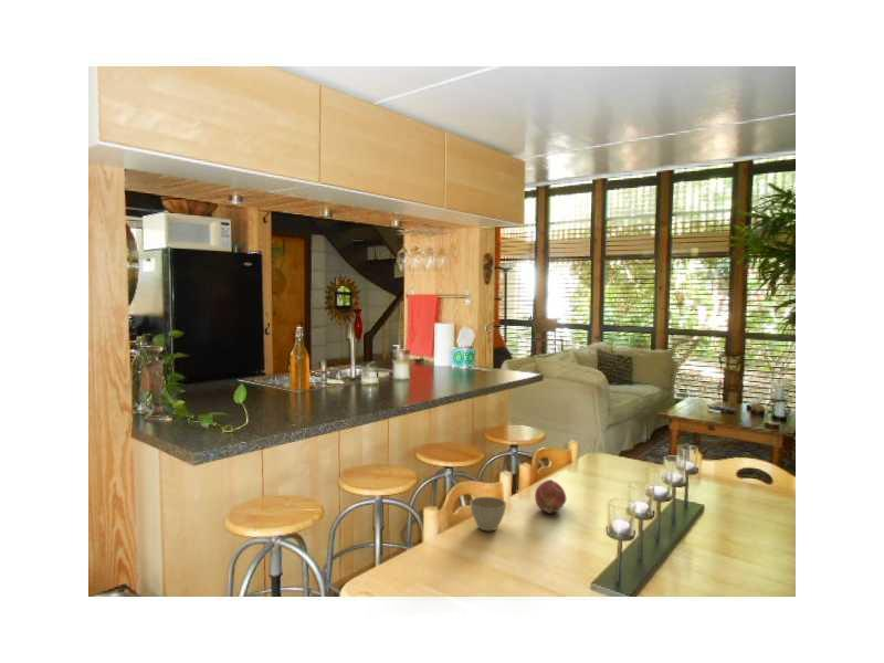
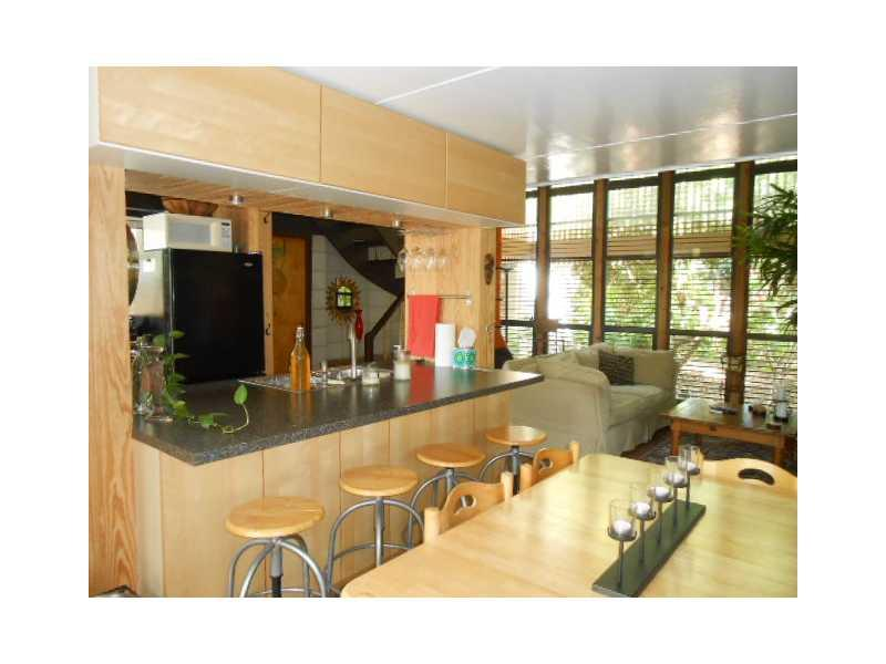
- flower pot [470,495,507,532]
- fruit [534,478,567,515]
